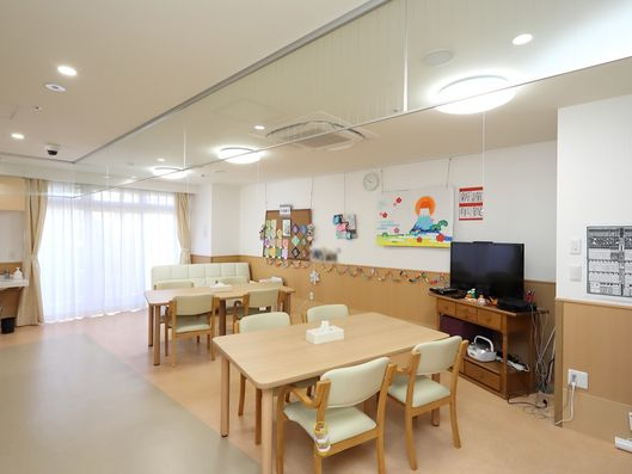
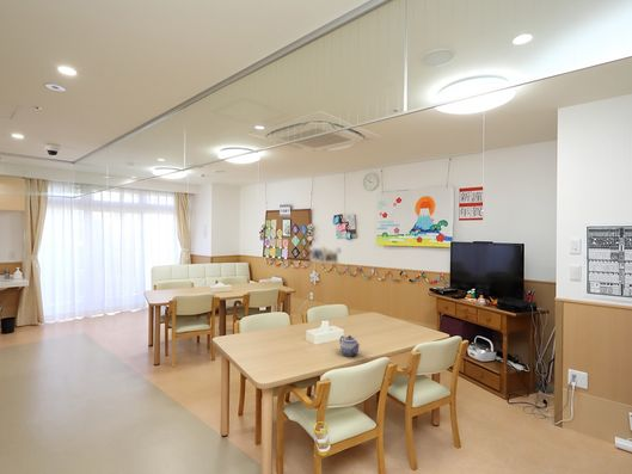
+ teapot [338,334,361,357]
